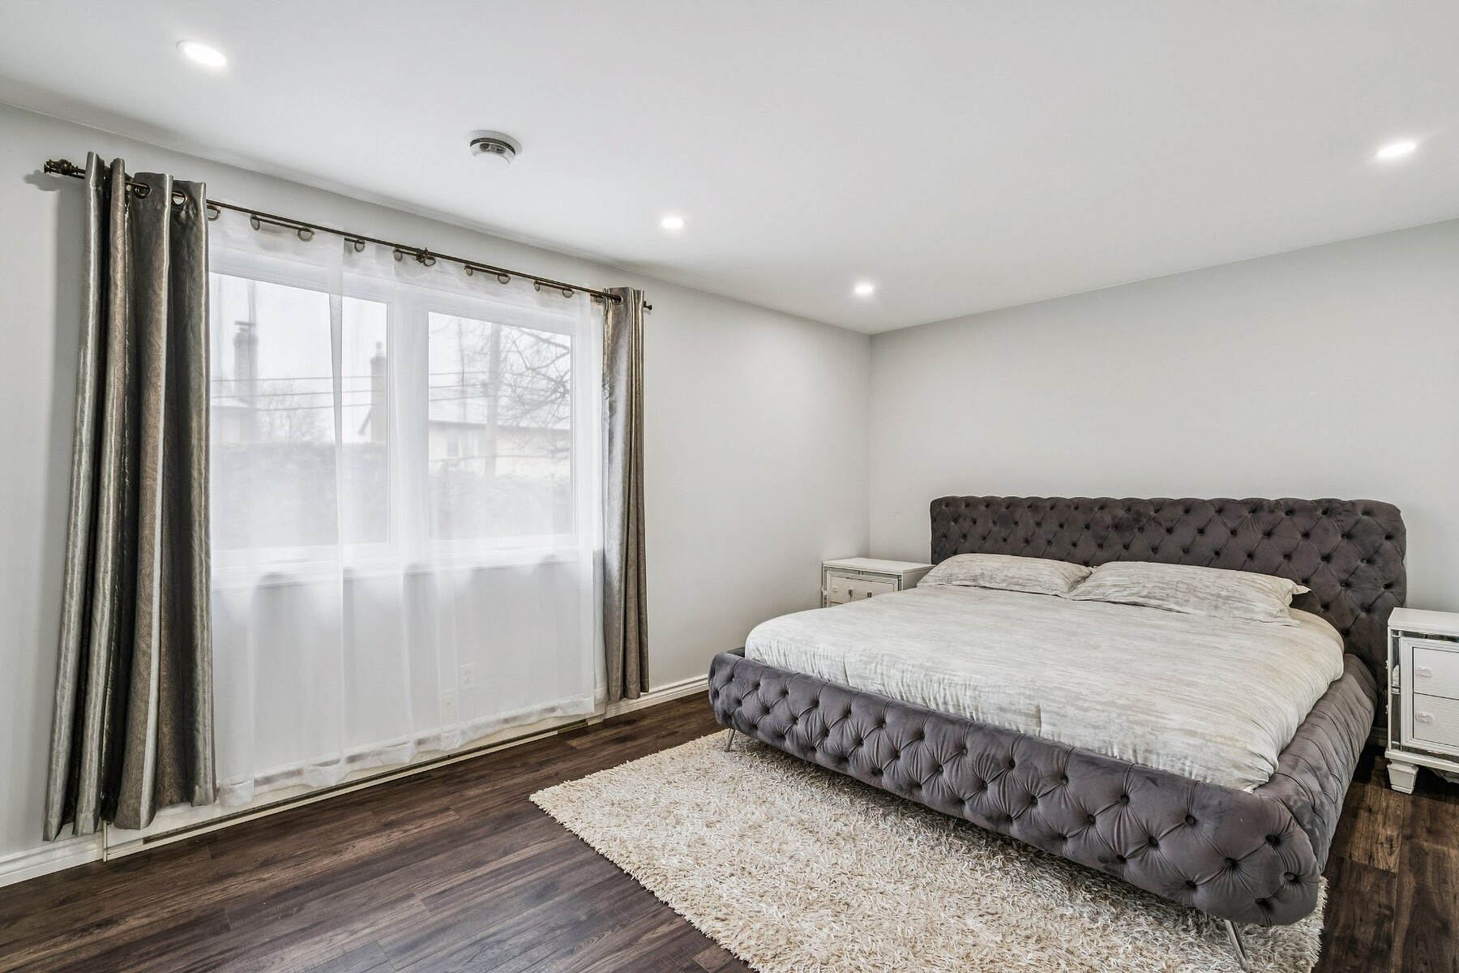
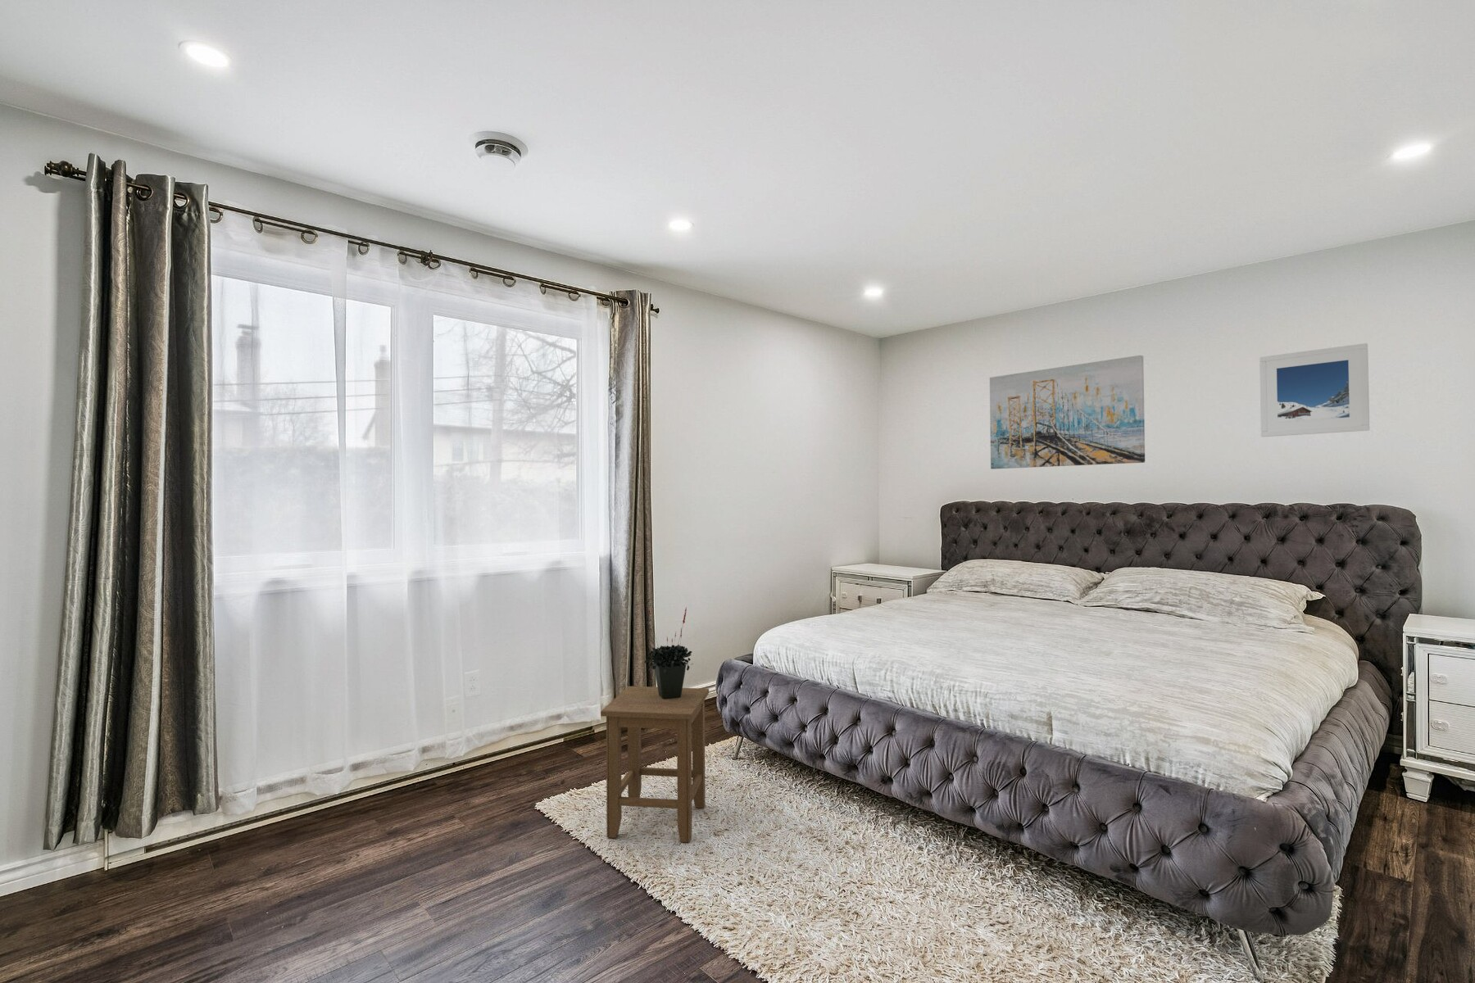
+ wall art [989,354,1146,471]
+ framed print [1259,342,1370,438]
+ potted plant [644,607,694,700]
+ stool [600,686,710,843]
